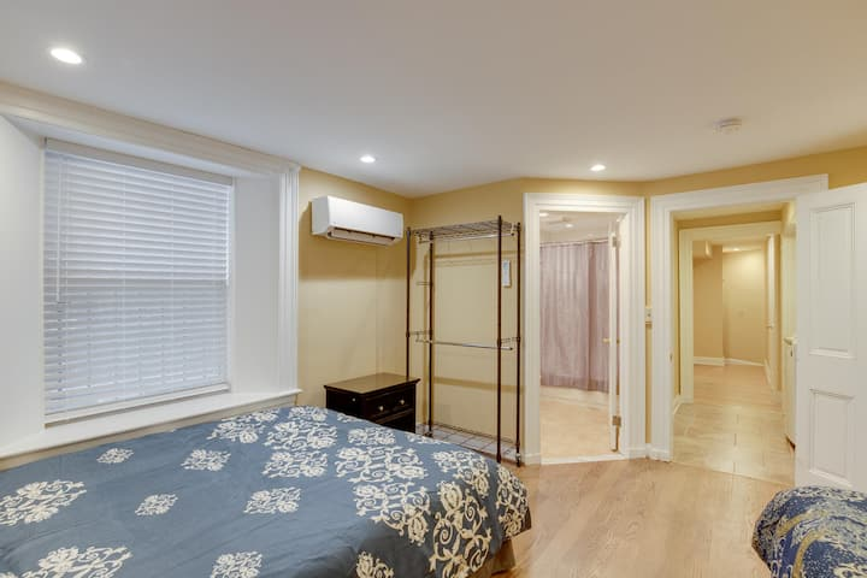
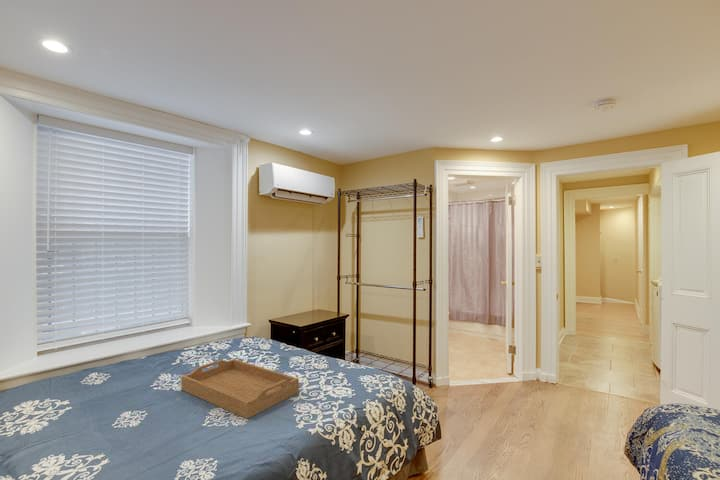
+ serving tray [180,358,300,420]
